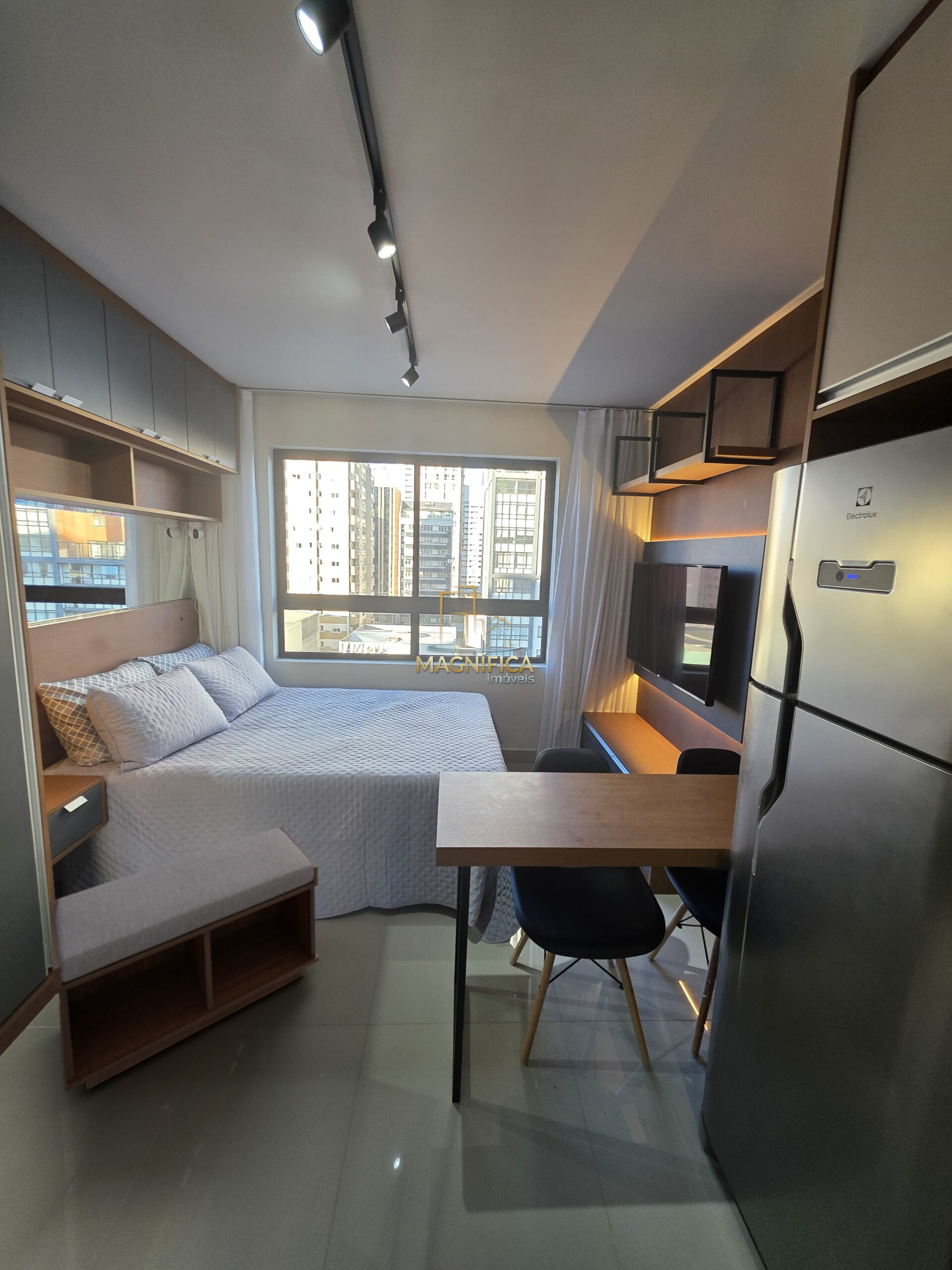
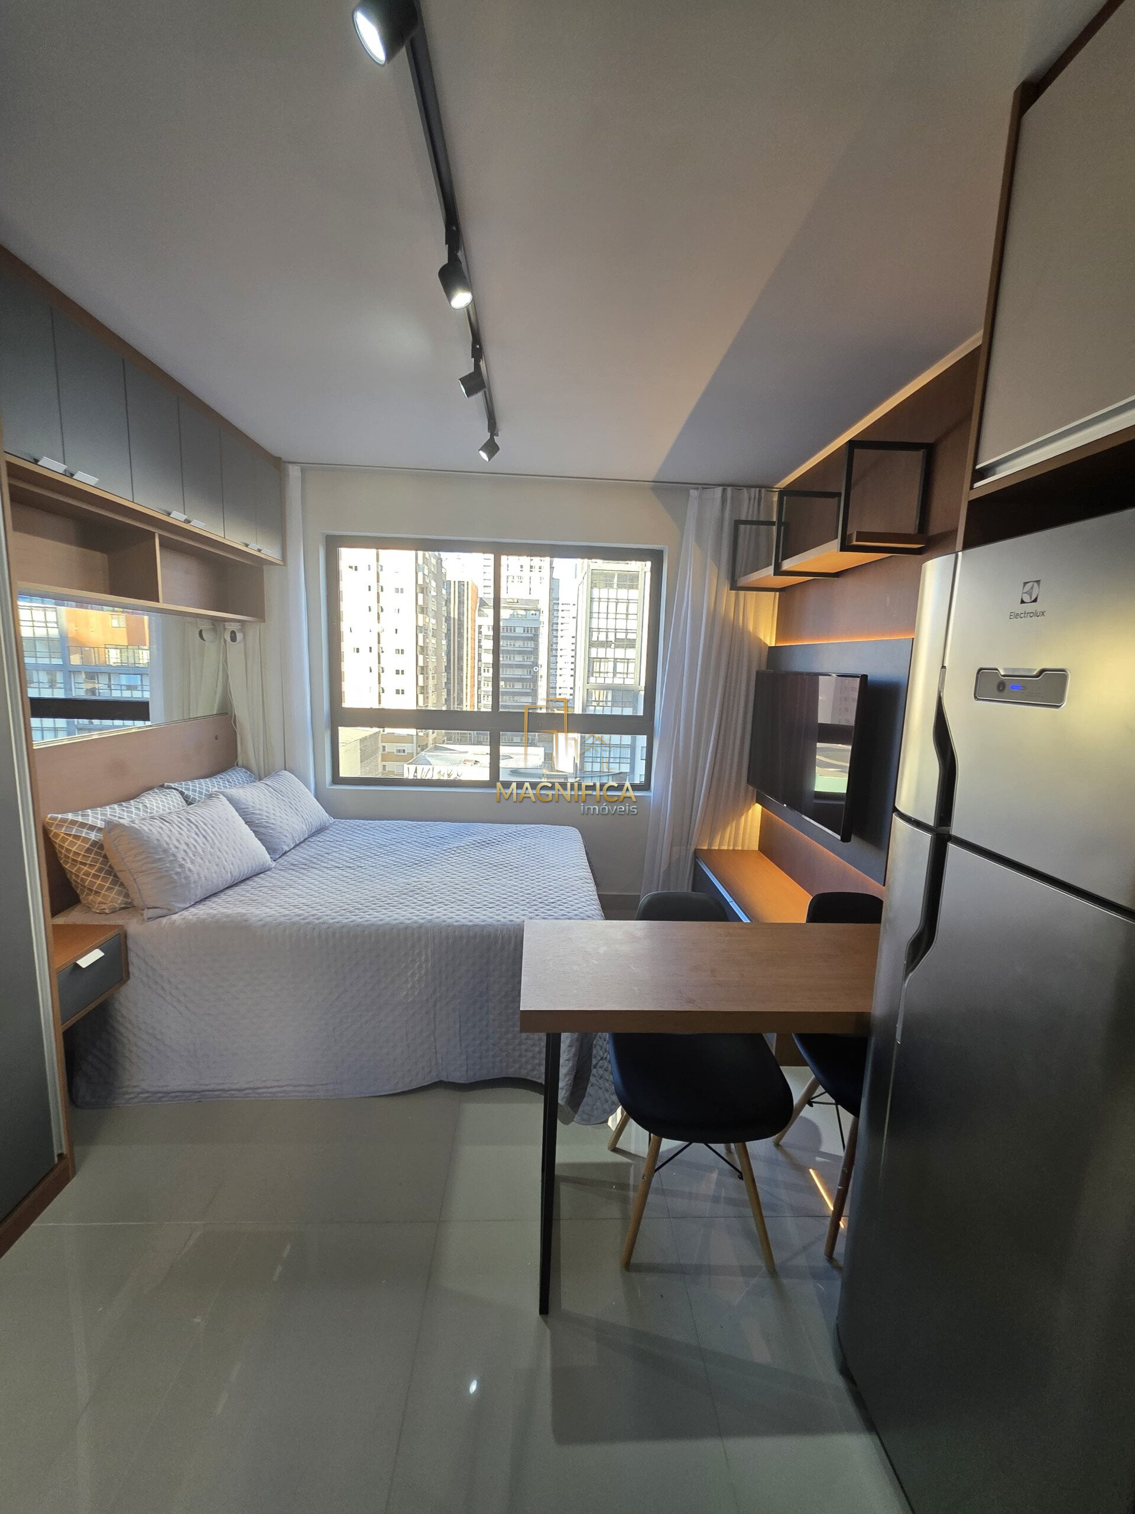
- bench [49,826,320,1094]
